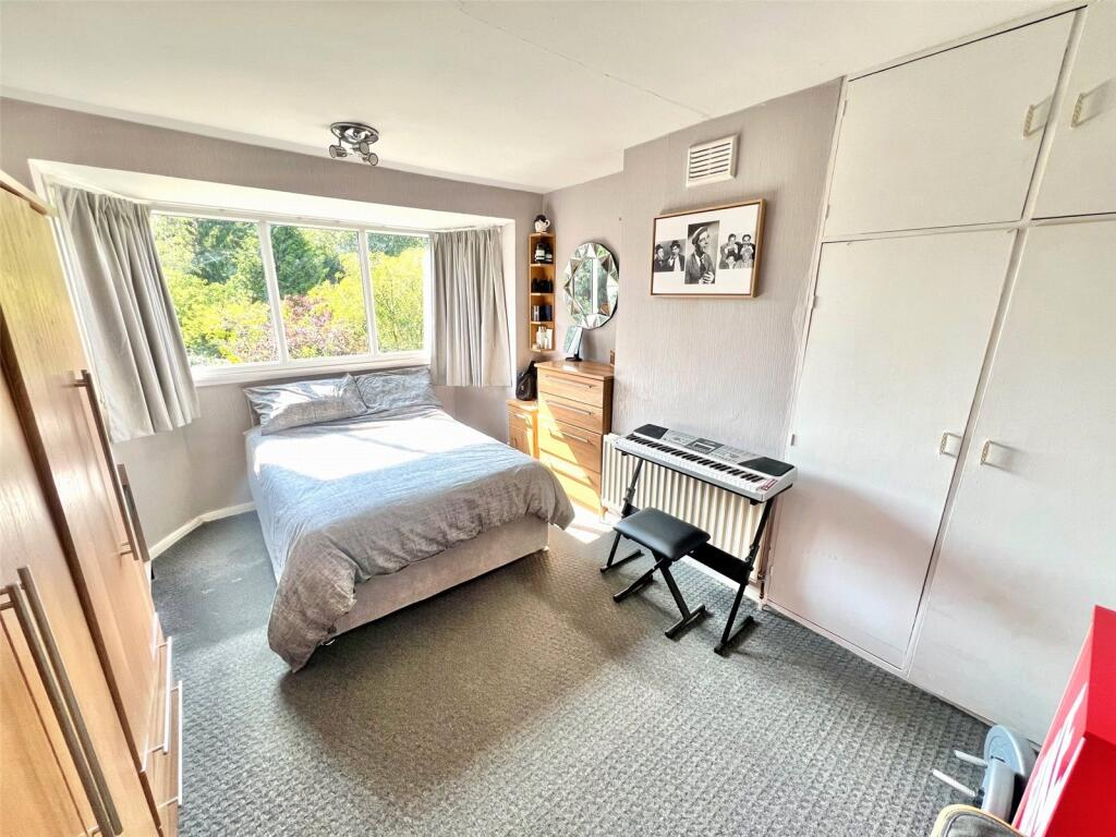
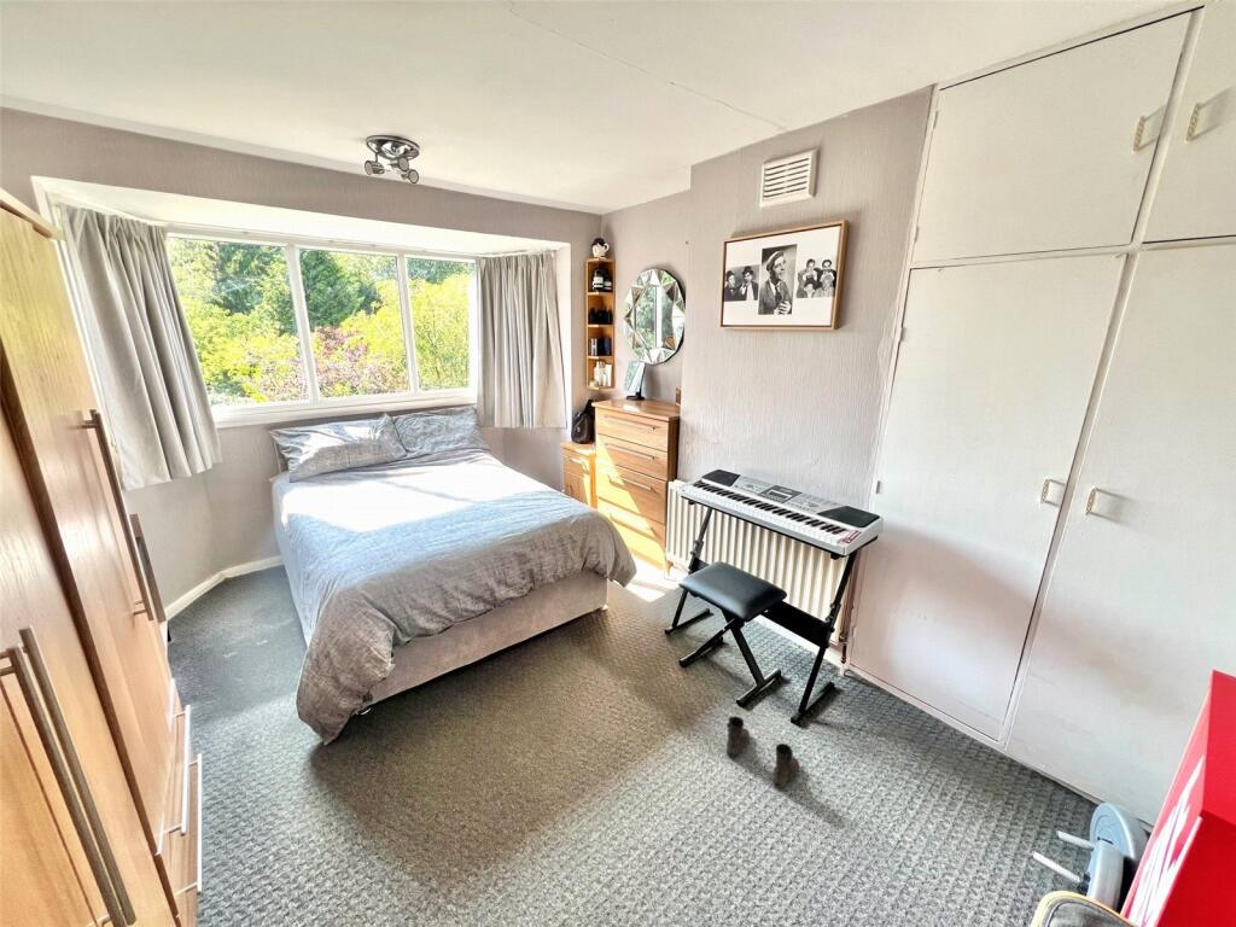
+ boots [725,716,800,789]
